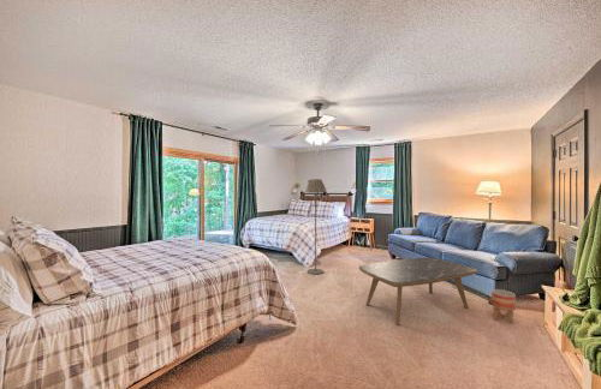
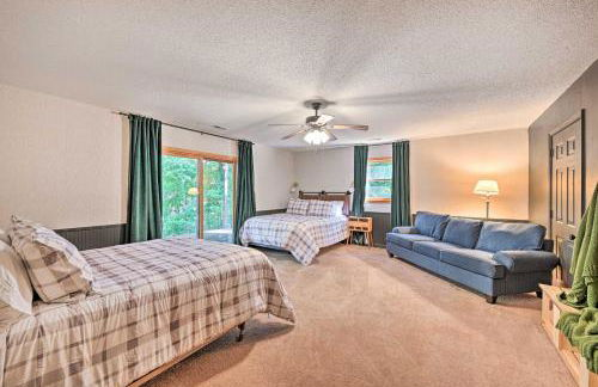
- planter [490,288,517,325]
- coffee table [358,256,478,327]
- floor lamp [304,178,327,275]
